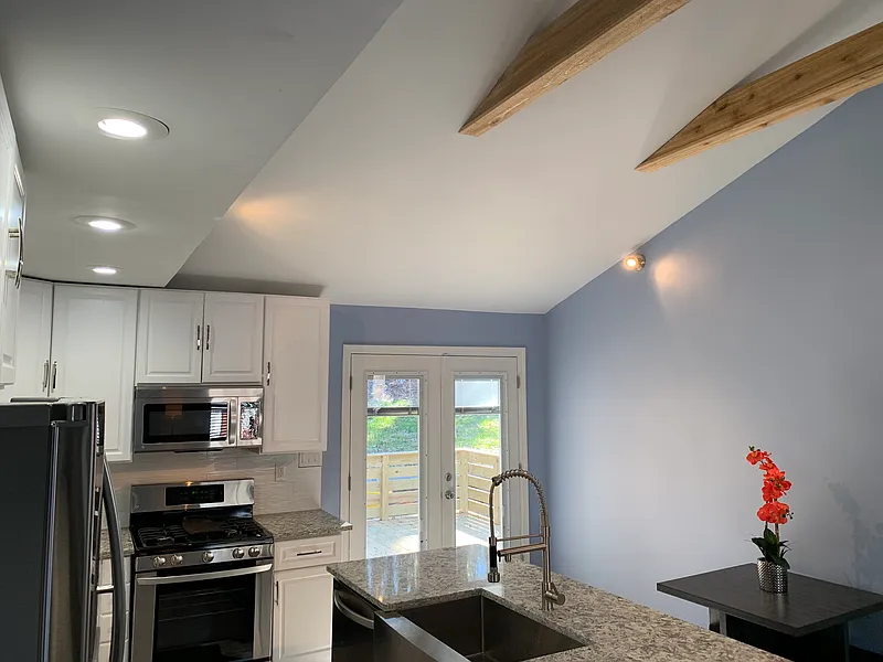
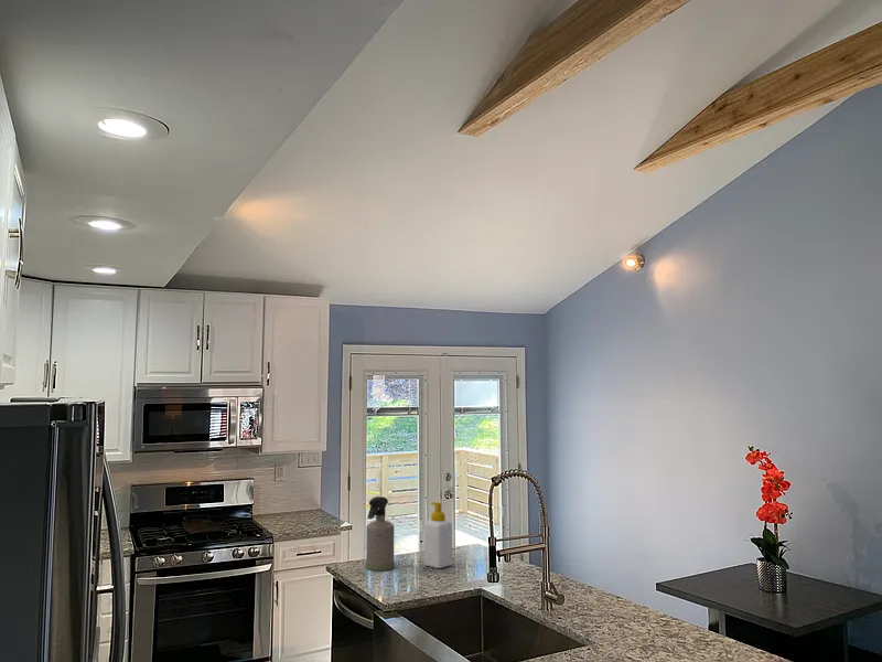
+ spray bottle [364,495,396,572]
+ soap bottle [423,501,453,569]
